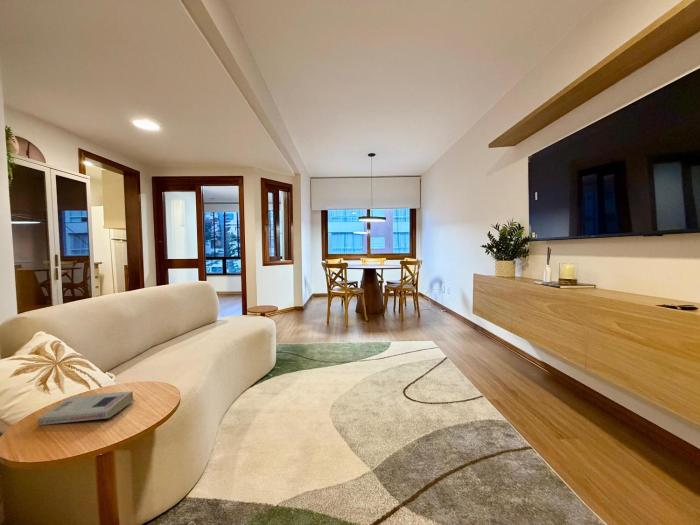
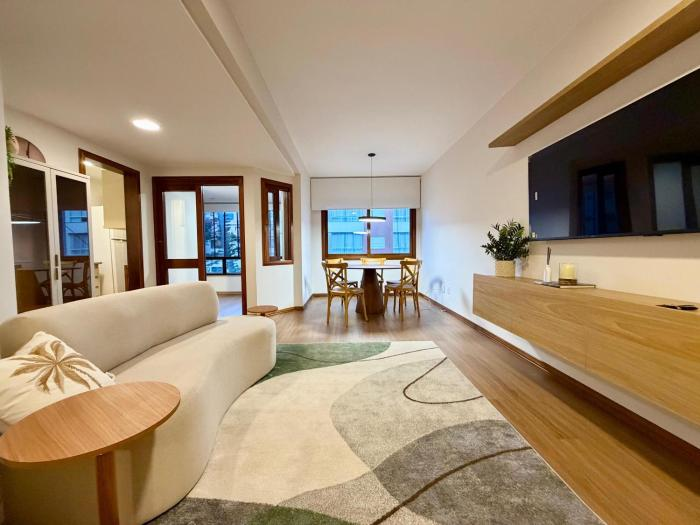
- book [37,390,135,426]
